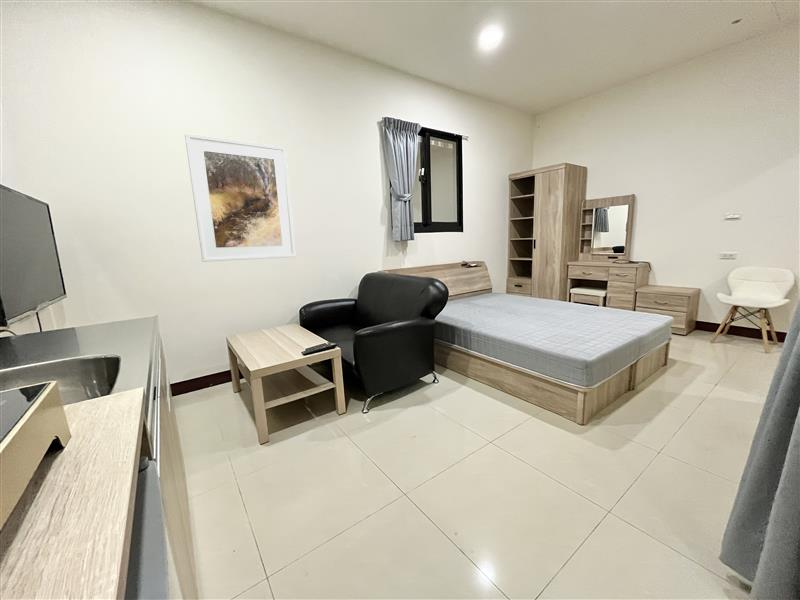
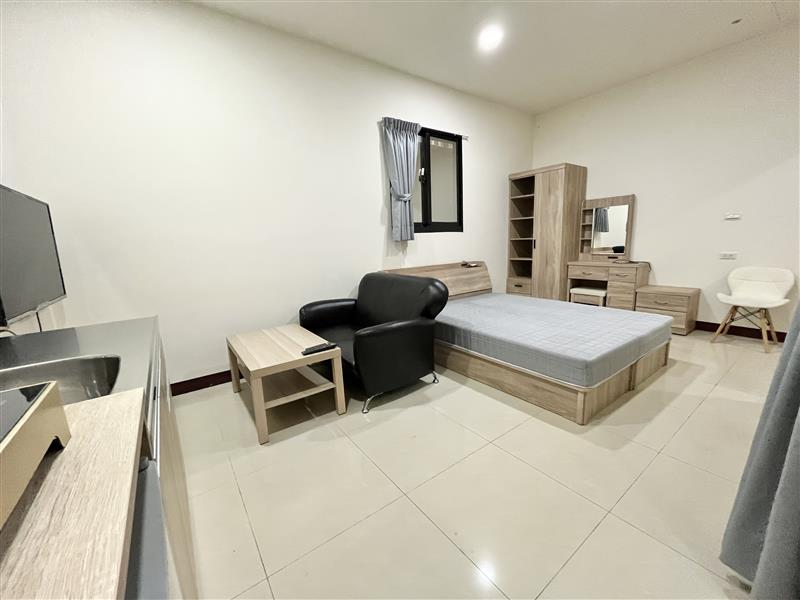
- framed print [184,133,296,263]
